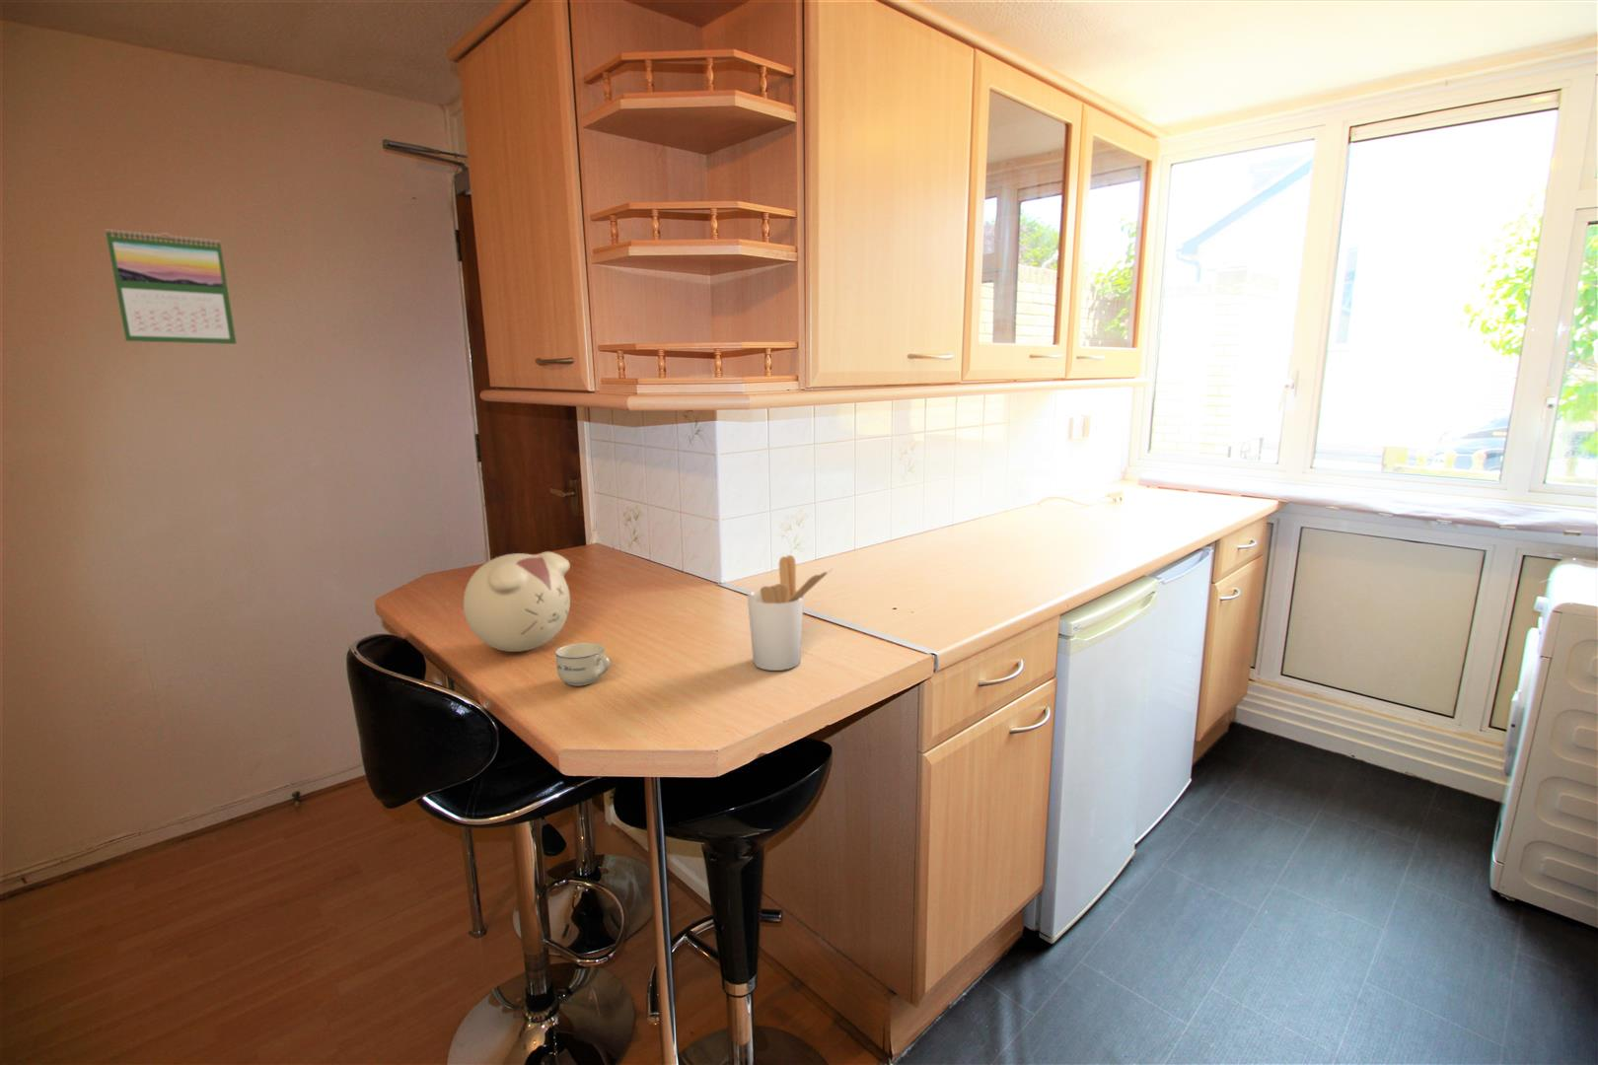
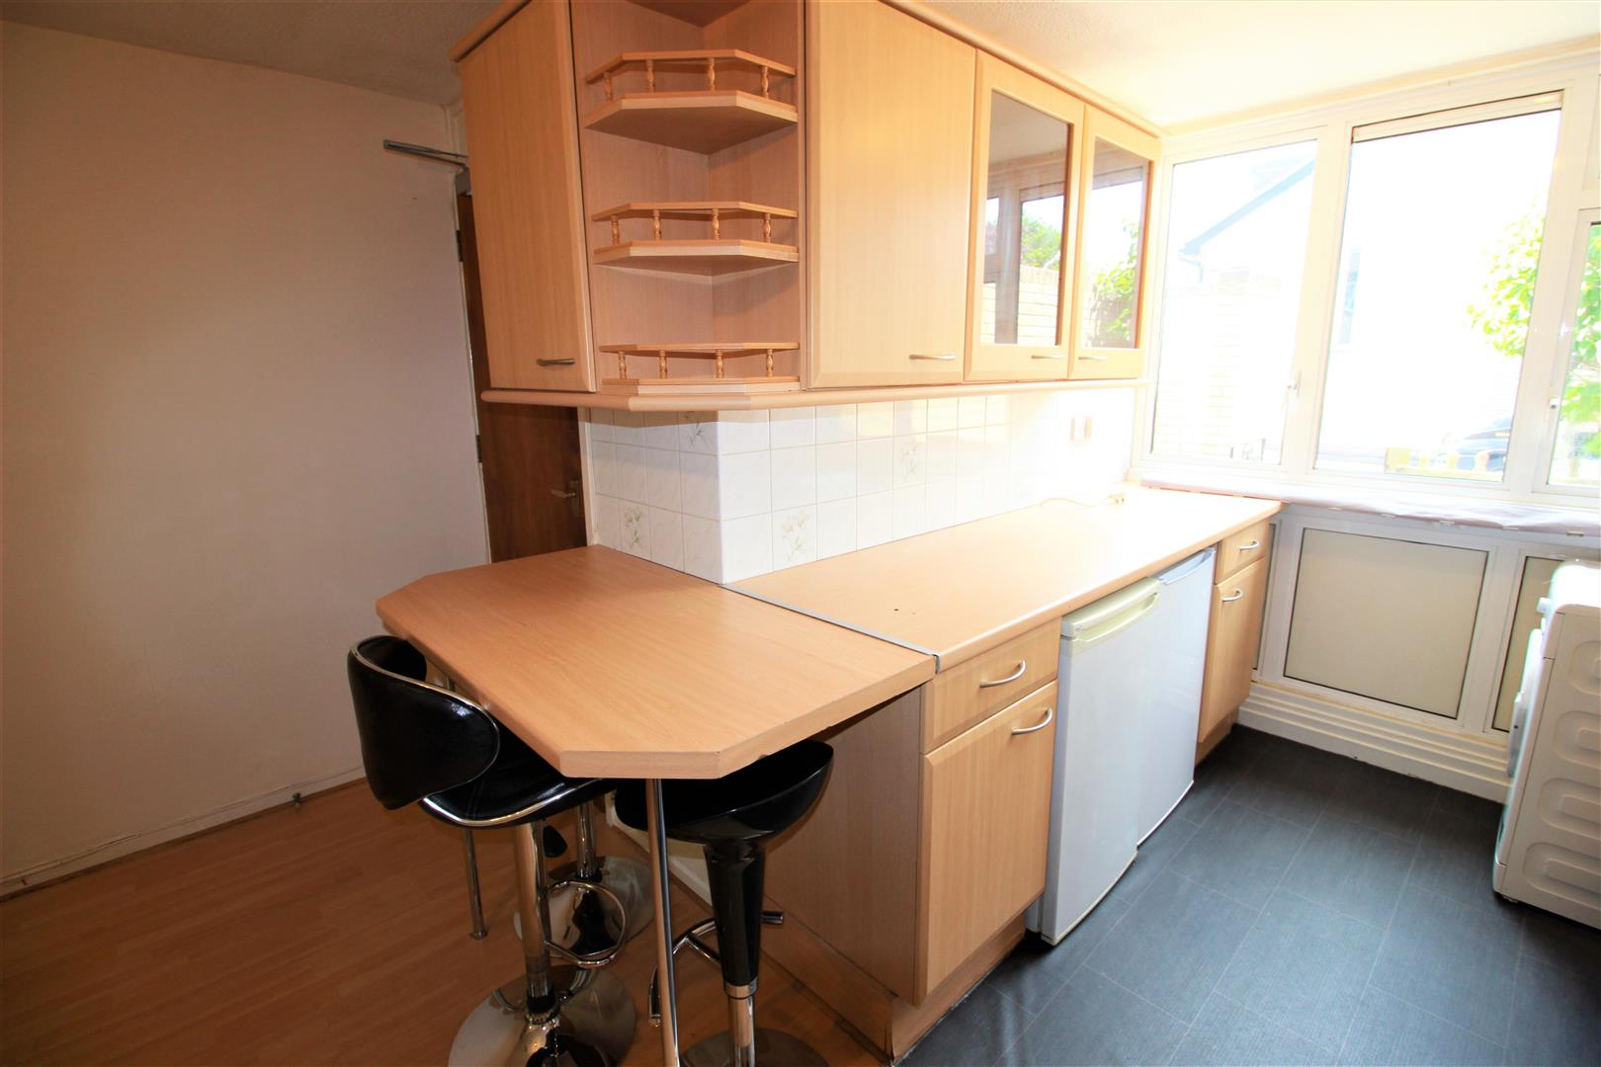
- calendar [105,228,238,345]
- cup [554,642,611,687]
- utensil holder [747,554,835,672]
- teapot [463,550,571,653]
